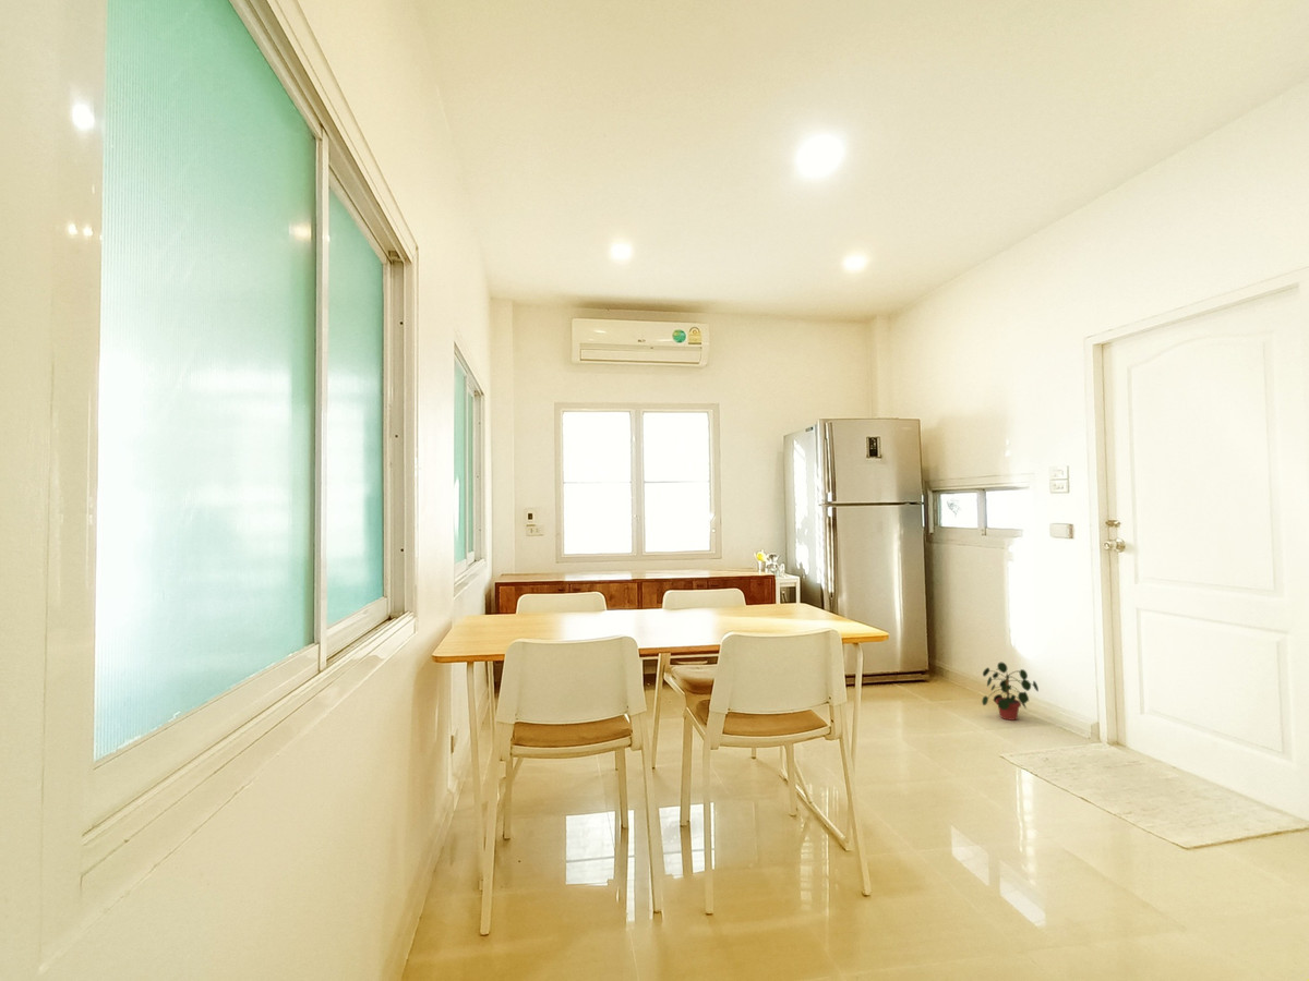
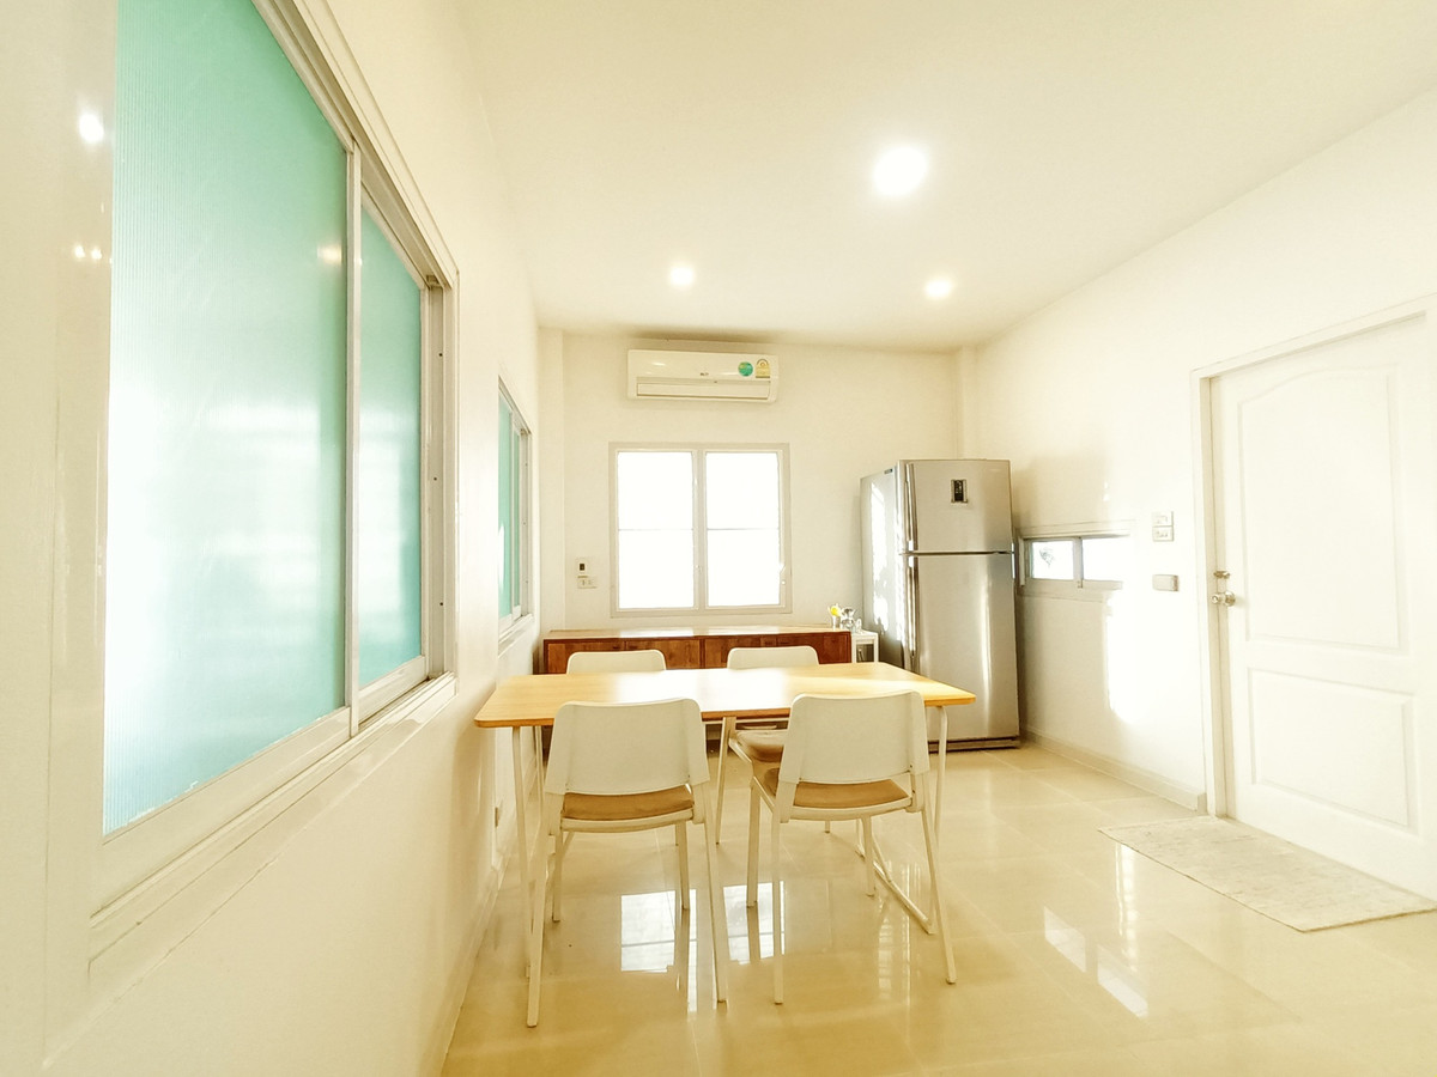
- potted plant [981,662,1040,722]
